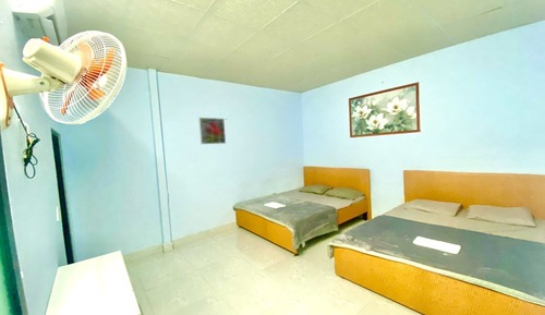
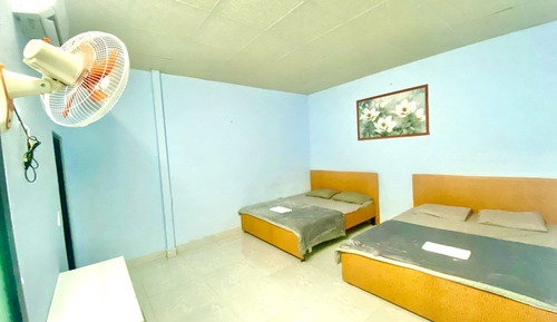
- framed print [197,117,227,145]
